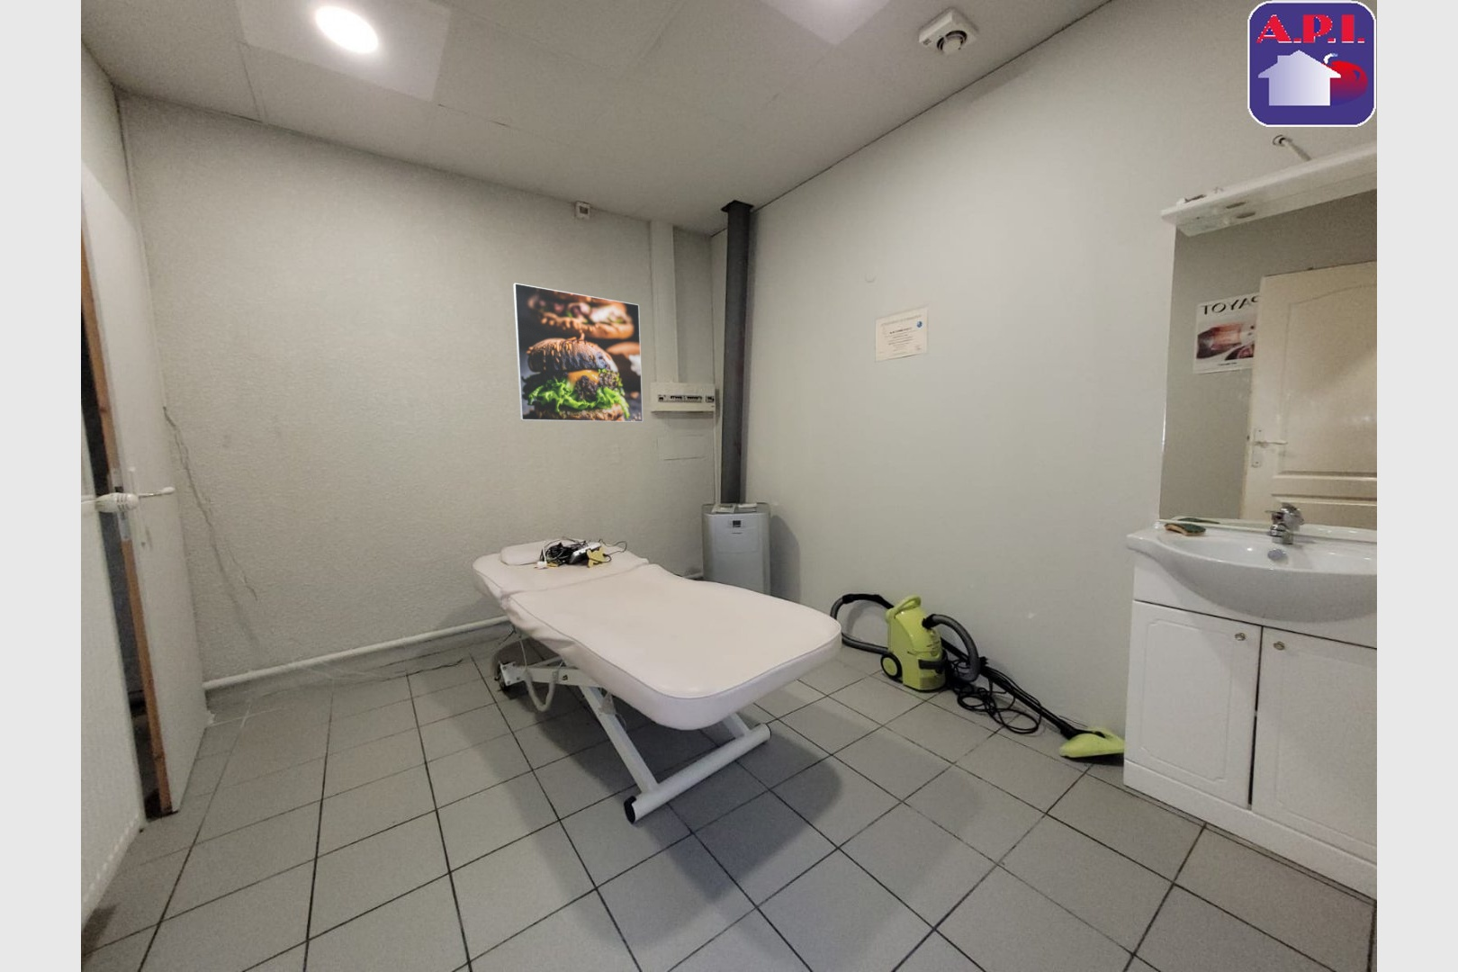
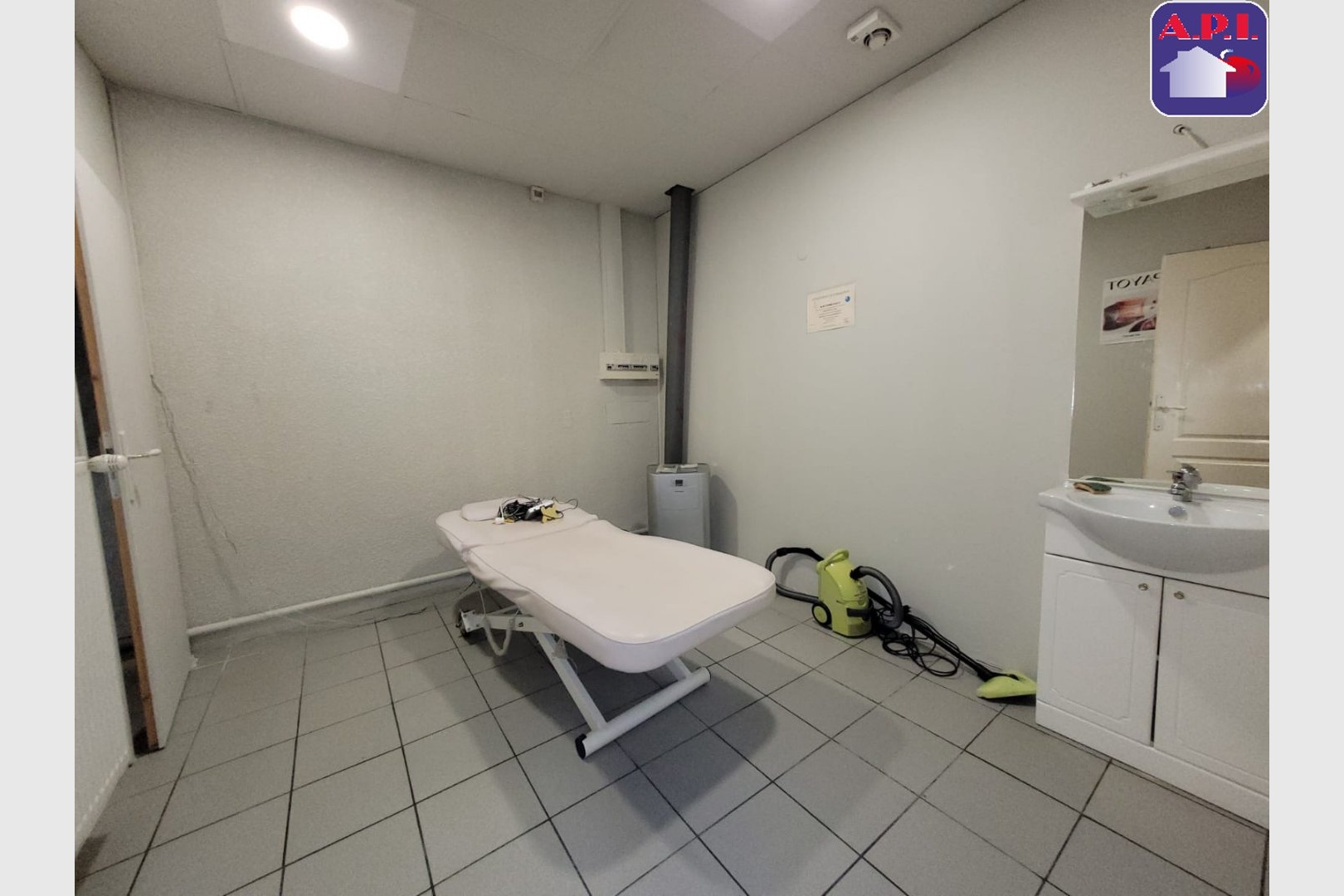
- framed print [512,282,643,423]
